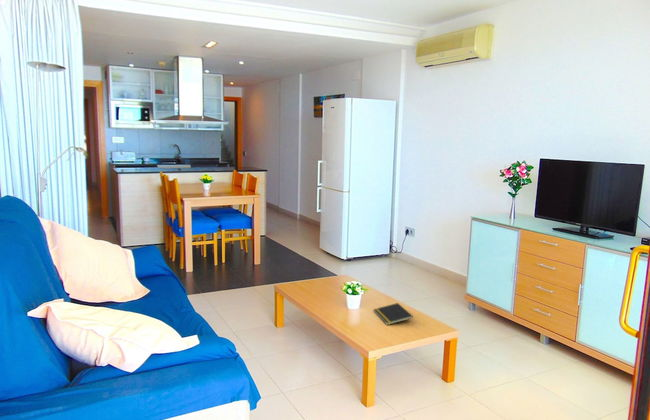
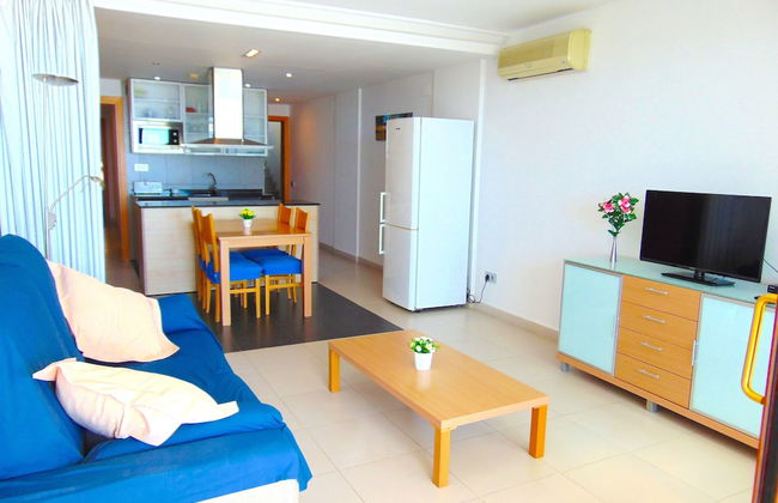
- notepad [373,302,414,326]
